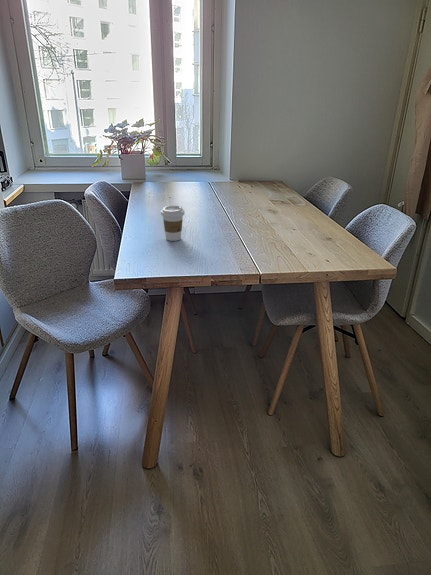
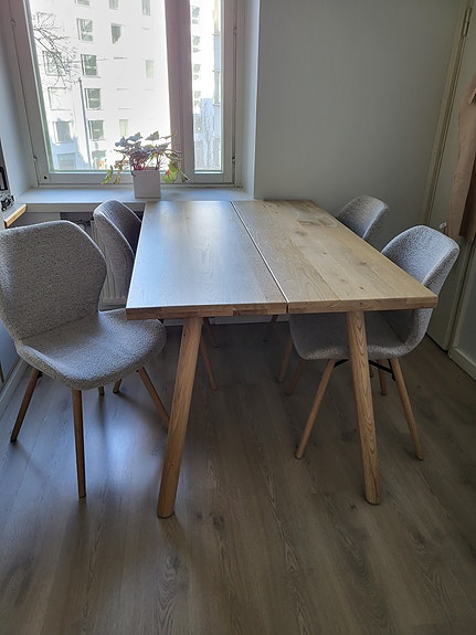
- coffee cup [160,205,186,242]
